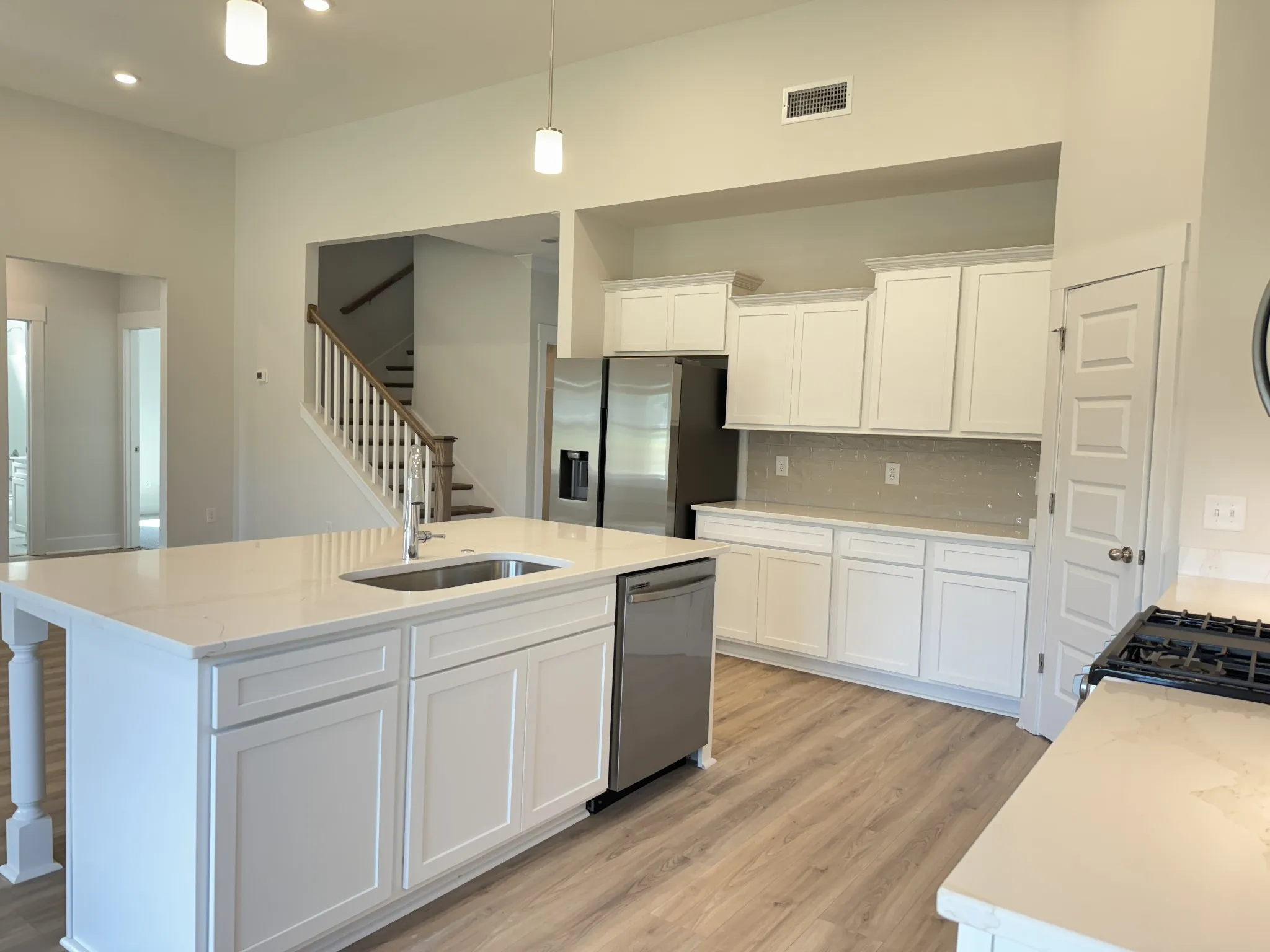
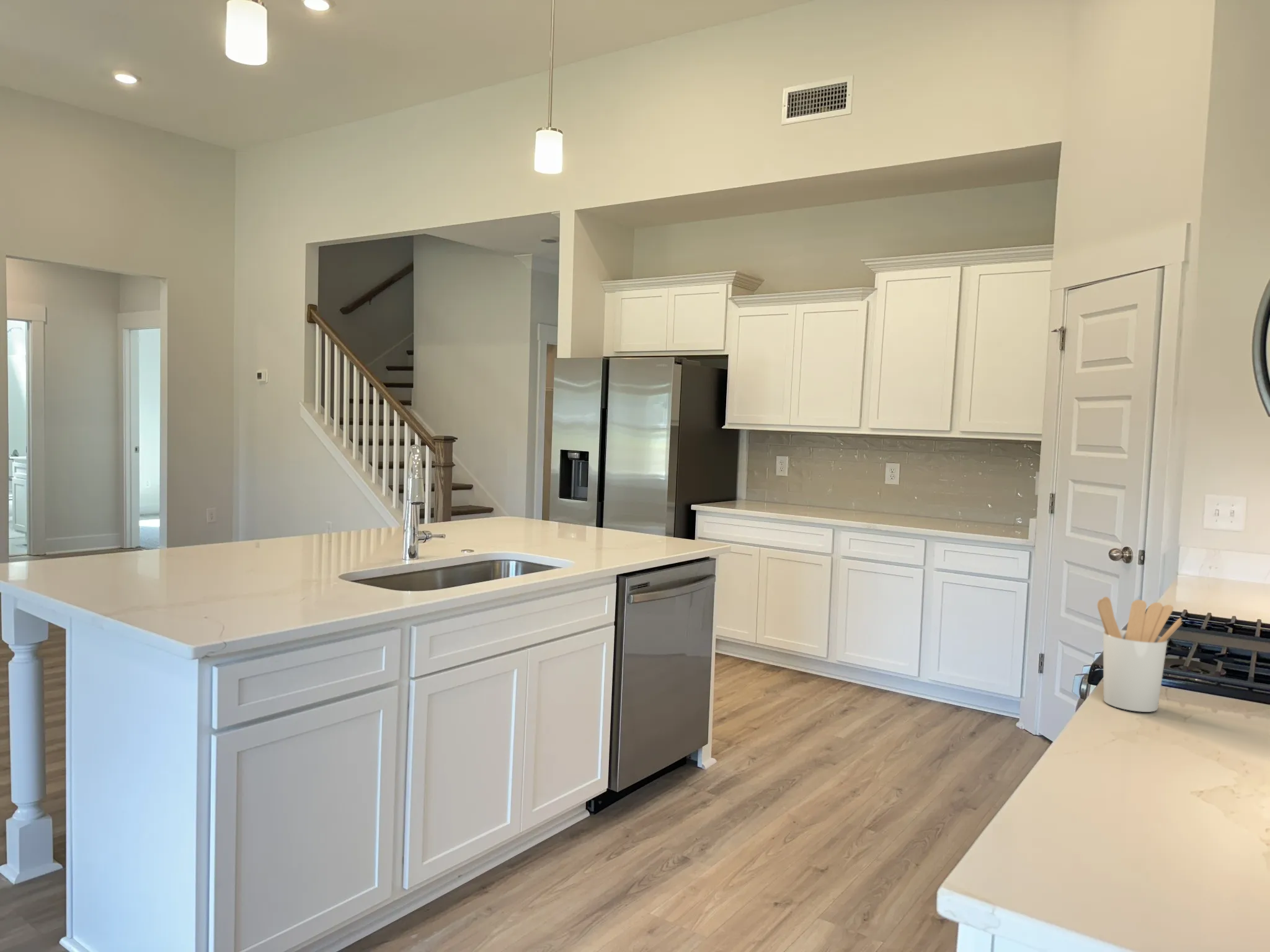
+ utensil holder [1096,596,1183,713]
